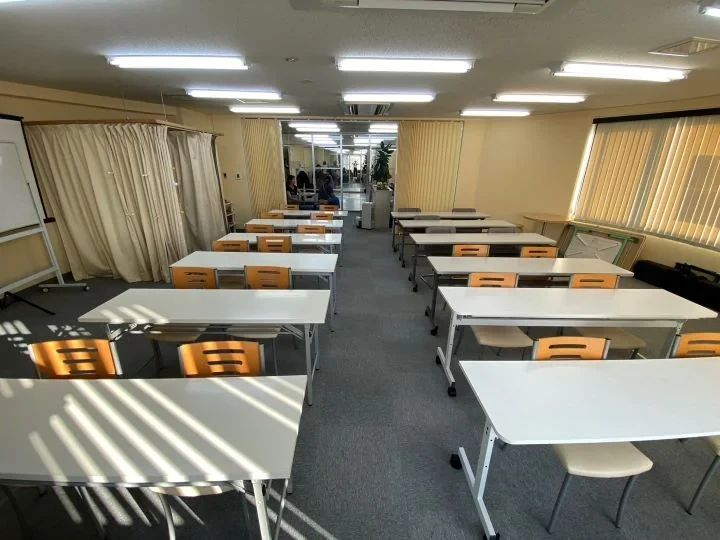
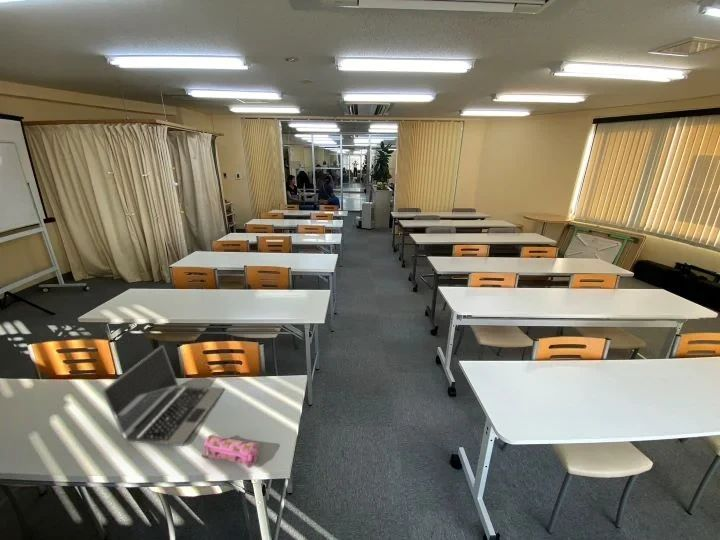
+ pencil case [201,433,260,469]
+ laptop [101,344,224,447]
